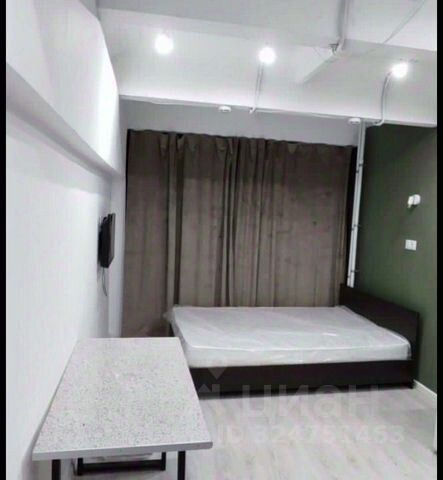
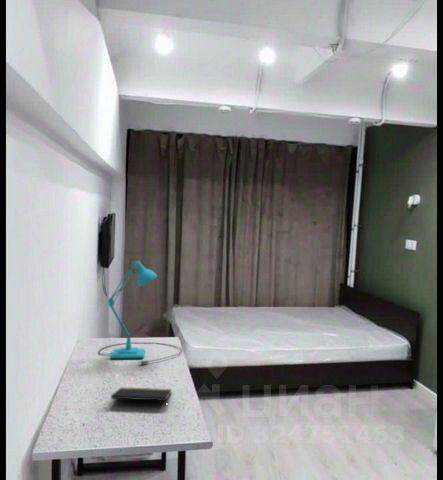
+ desk lamp [98,257,183,365]
+ notepad [110,386,173,409]
